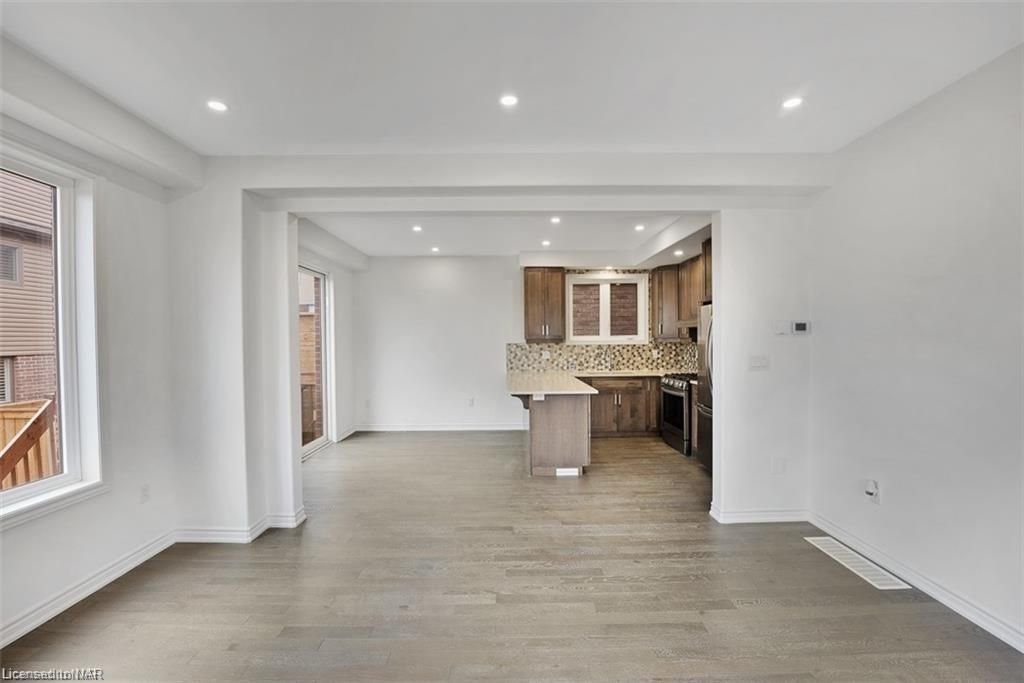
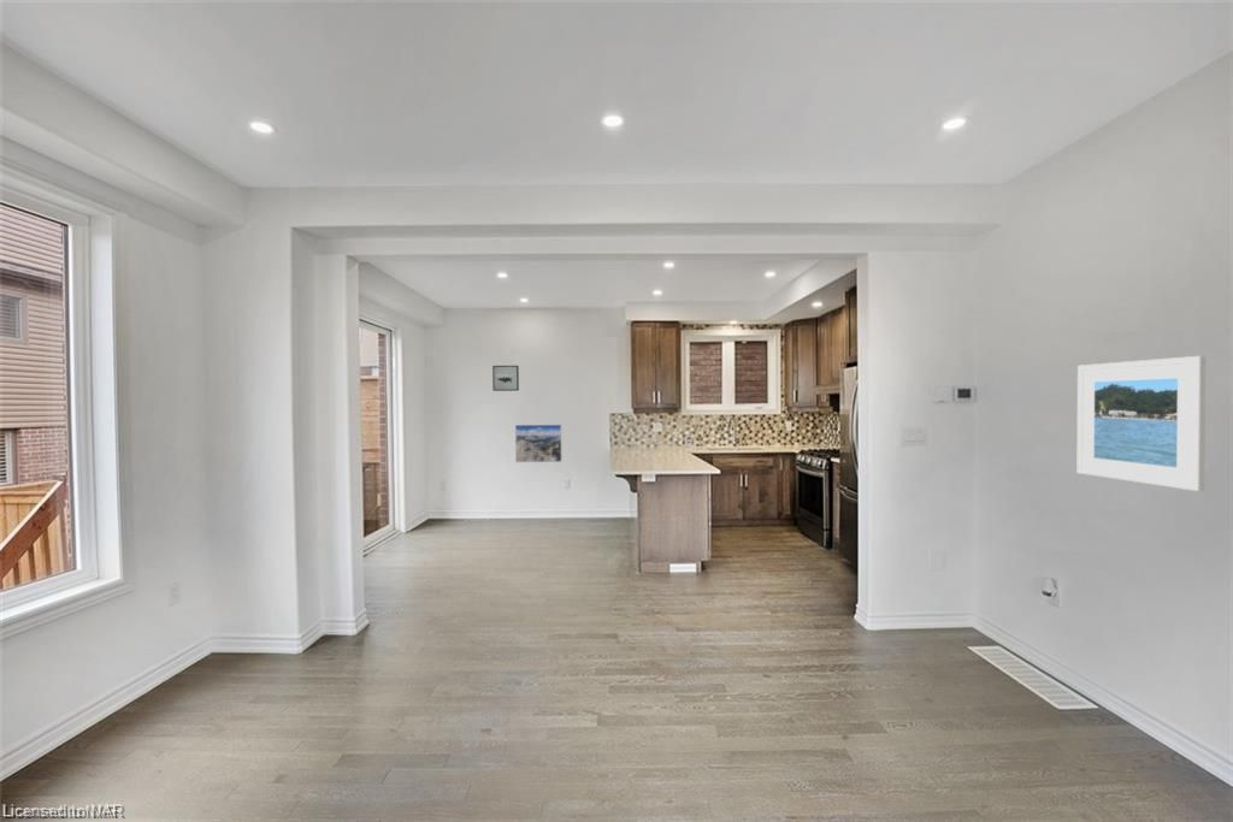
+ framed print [1076,355,1207,492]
+ wall art [491,365,520,392]
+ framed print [514,424,564,463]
